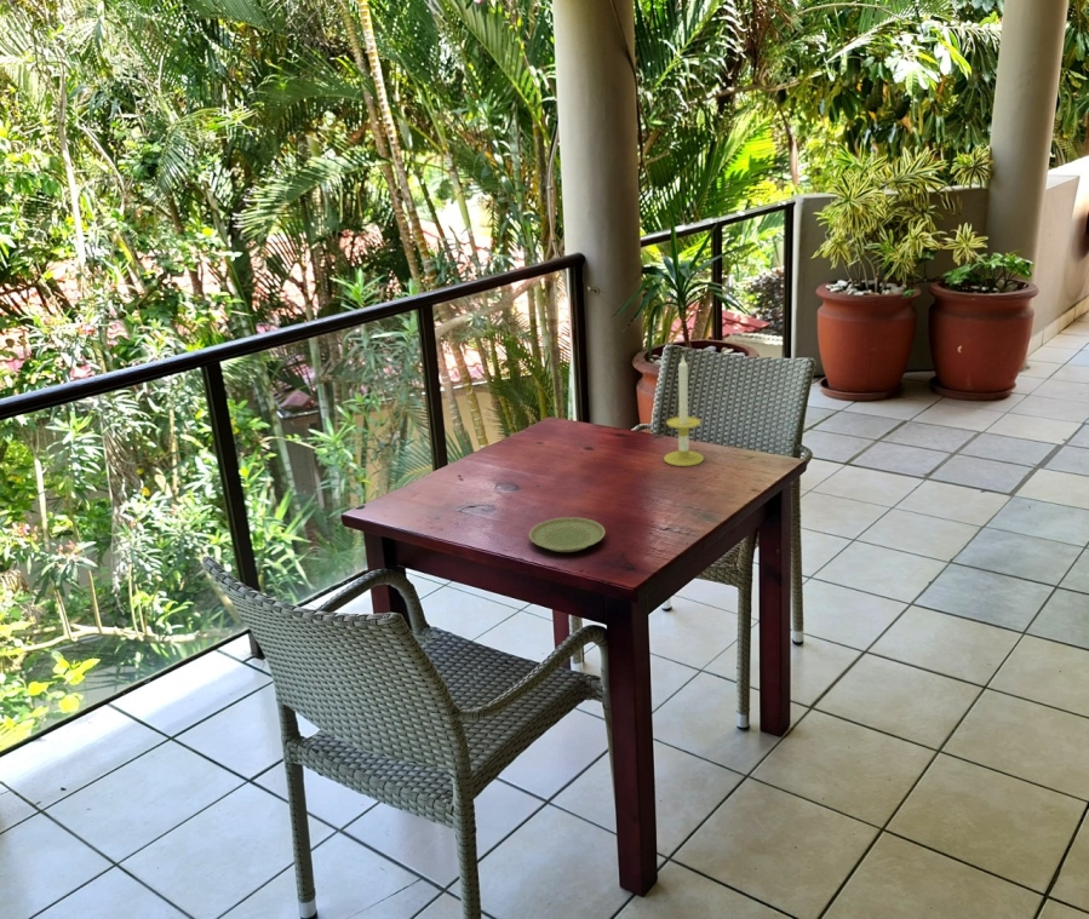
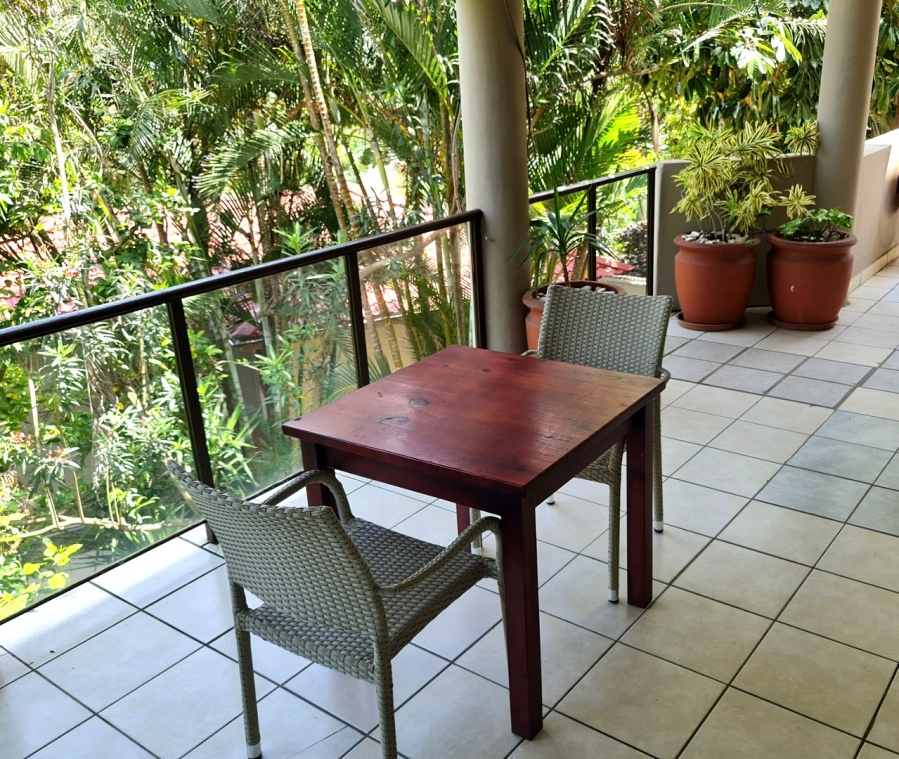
- candle [663,356,705,467]
- plate [528,516,606,553]
